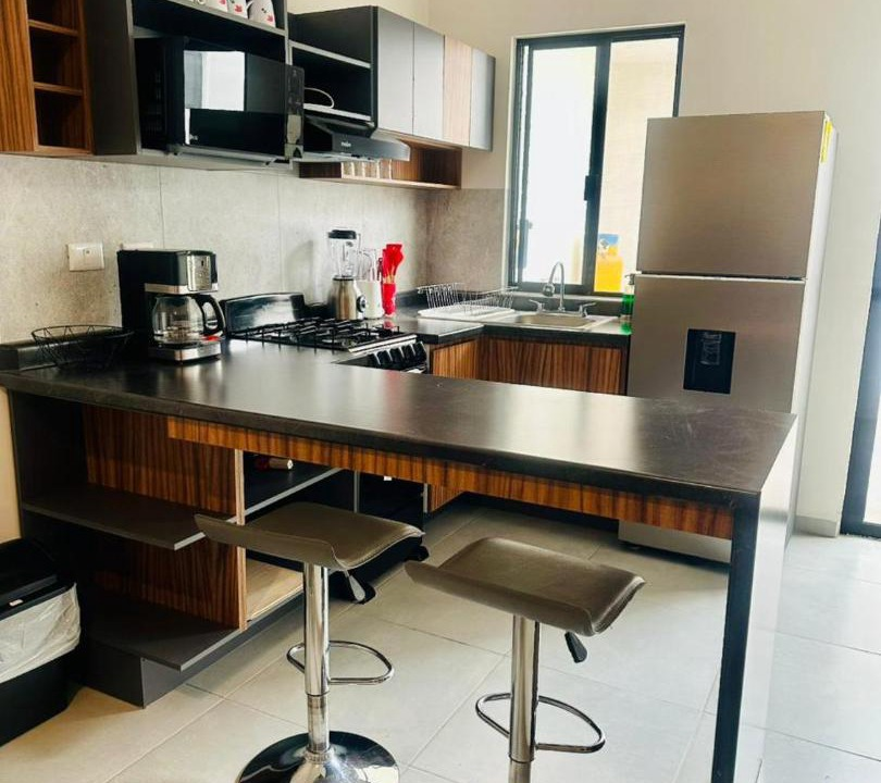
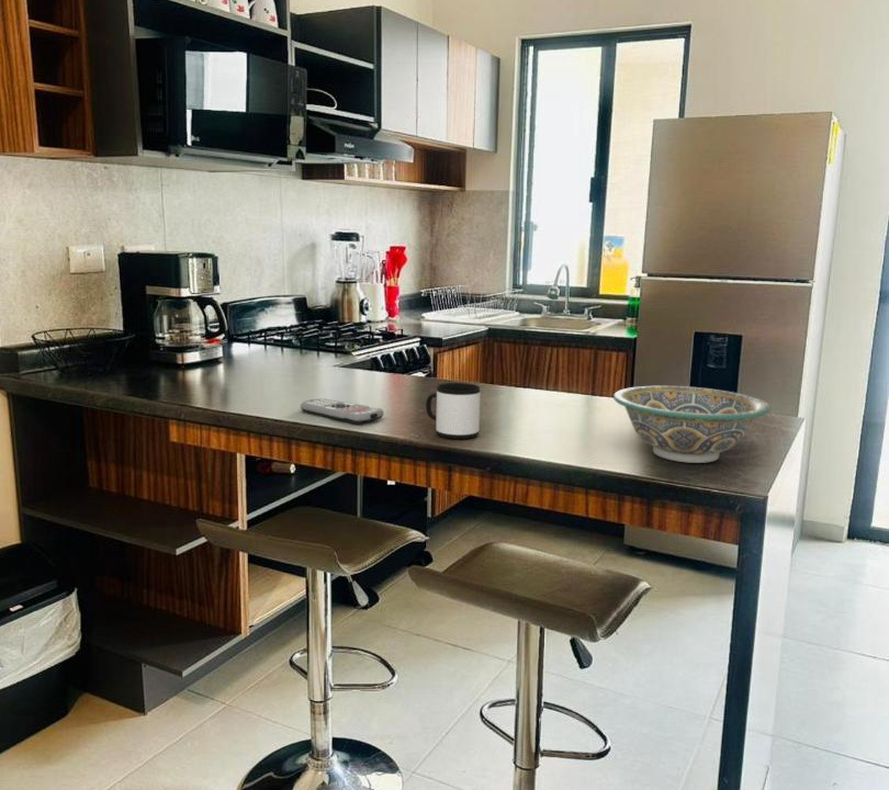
+ bowl [612,385,772,464]
+ mug [425,382,481,440]
+ remote control [300,397,385,425]
